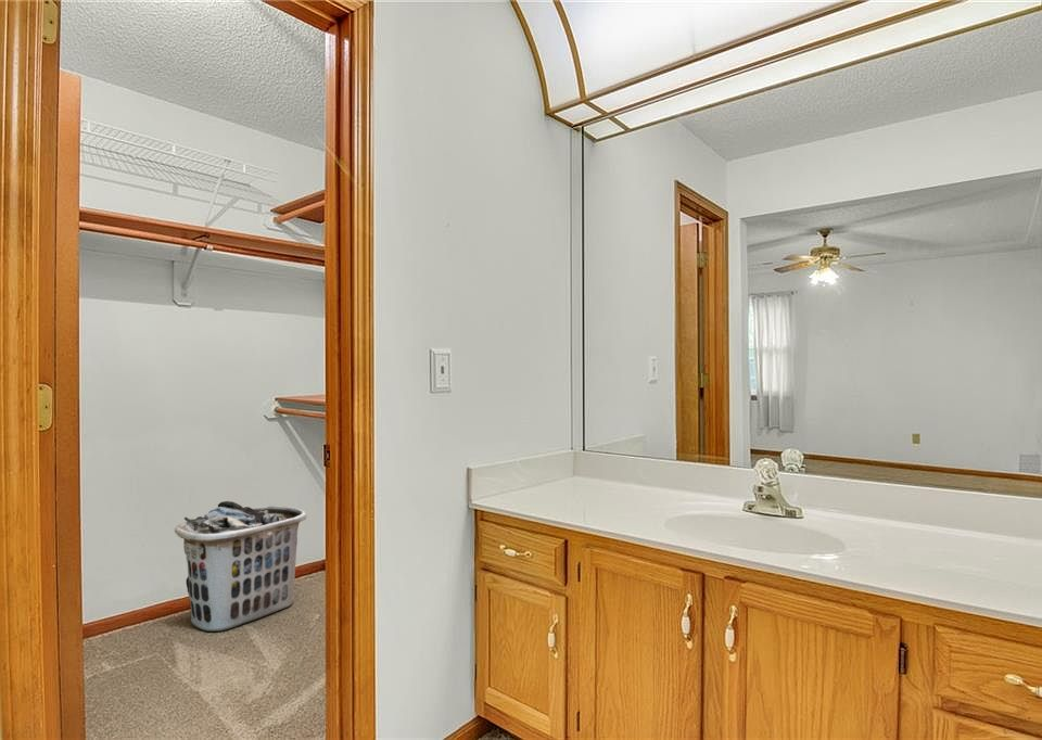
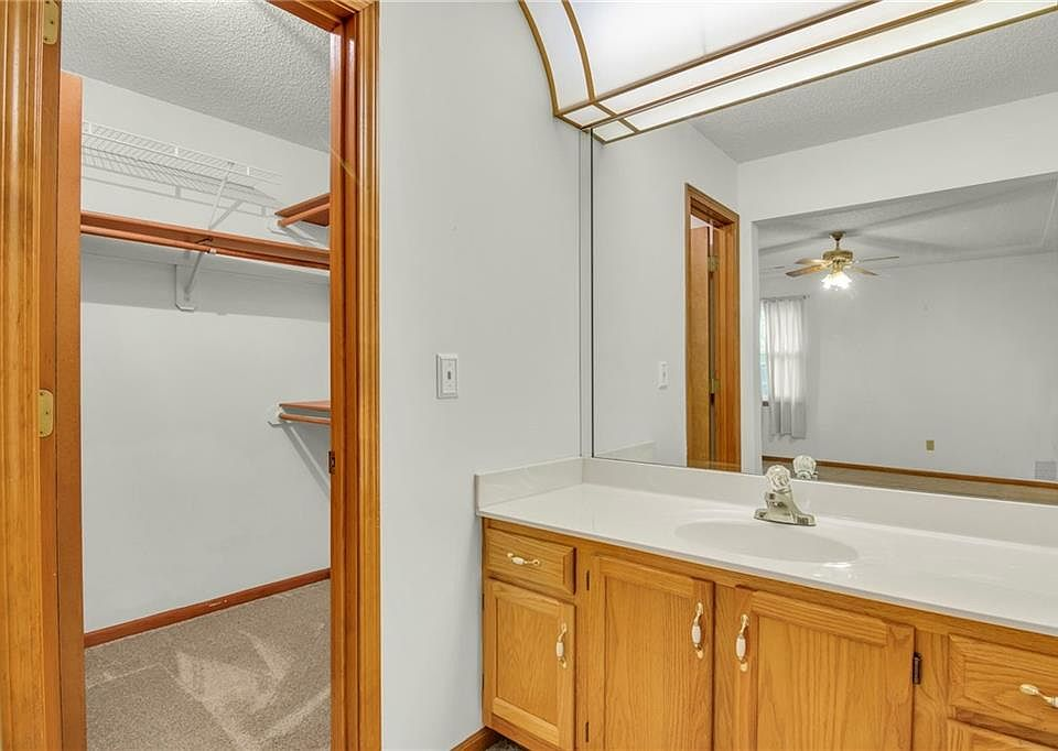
- clothes hamper [174,500,308,633]
